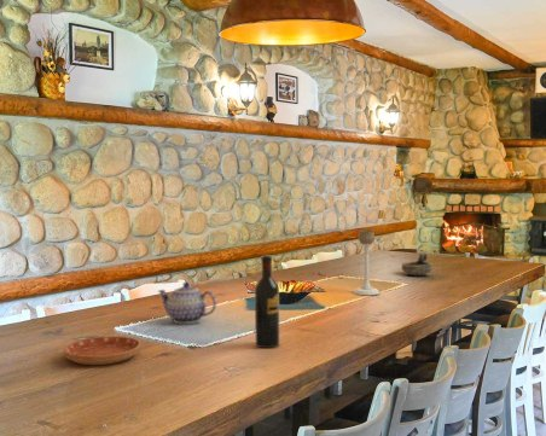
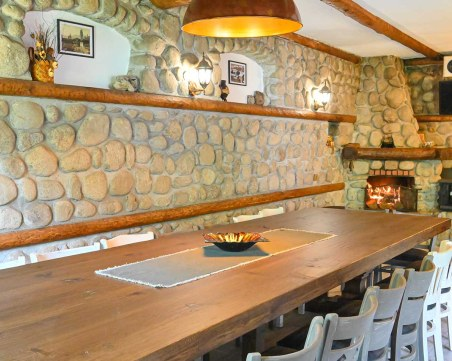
- teapot [157,281,217,325]
- candle holder [353,229,381,296]
- oil lamp [400,251,434,277]
- saucer [63,336,141,366]
- wine bottle [254,254,280,349]
